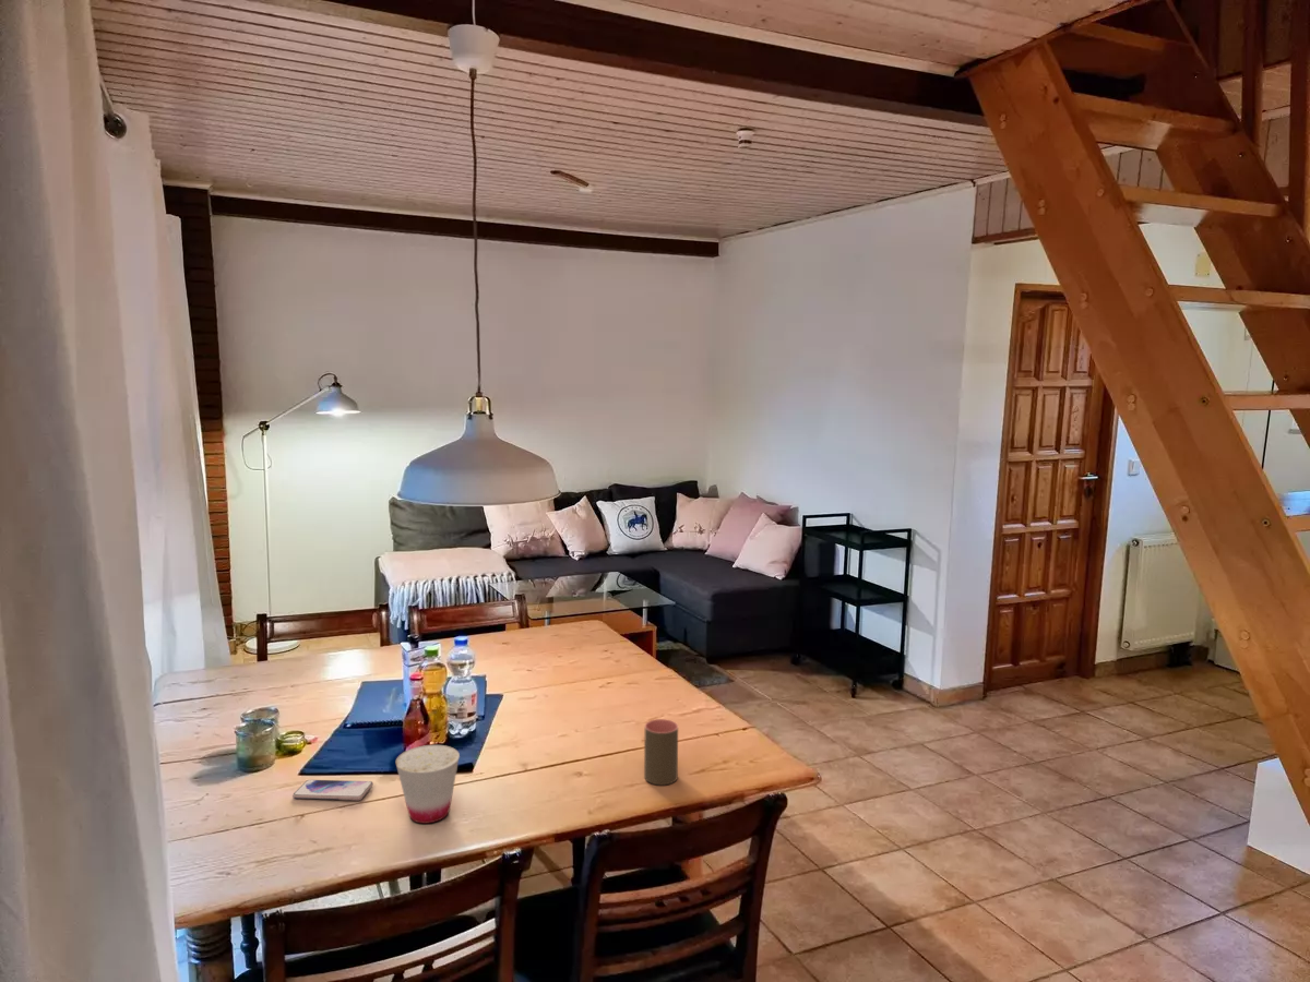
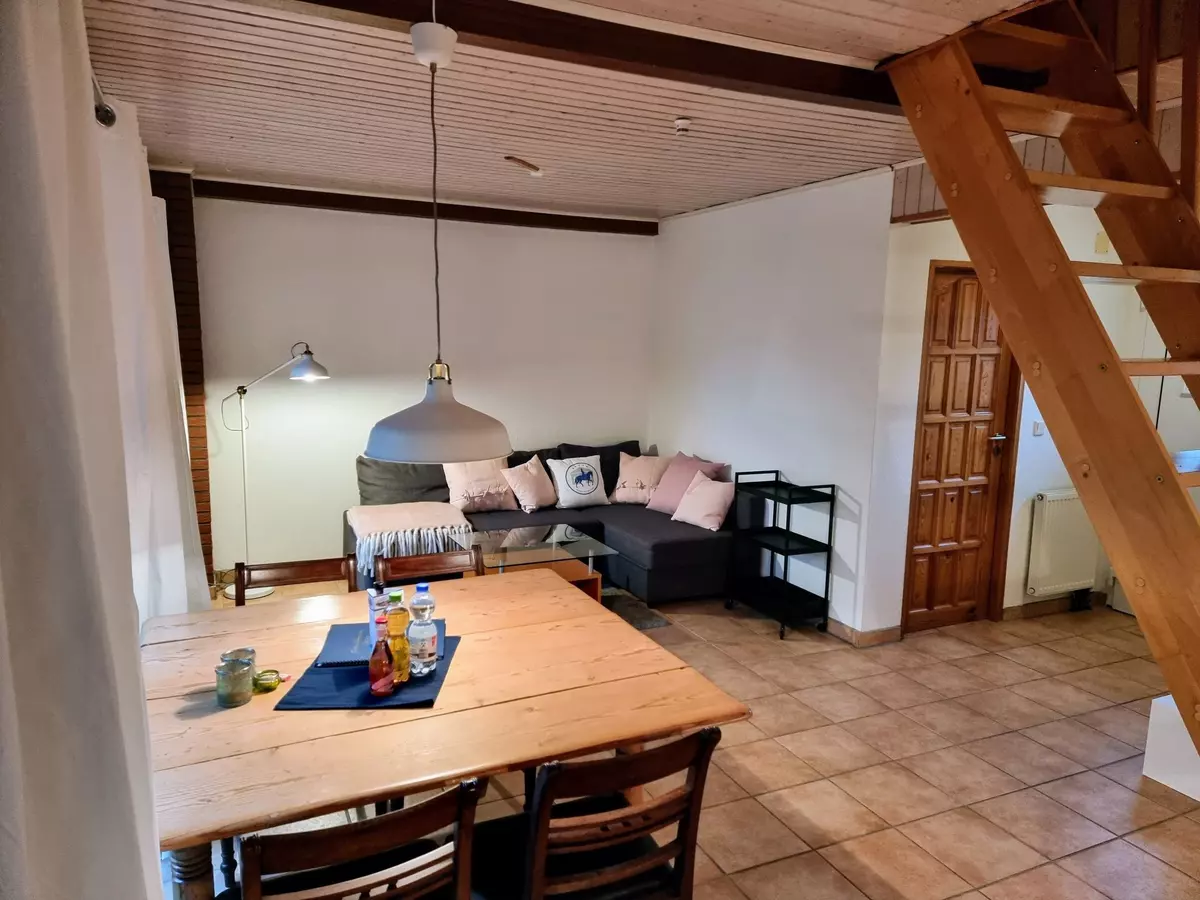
- smartphone [291,779,374,802]
- cup [643,718,679,787]
- cup [395,744,461,825]
